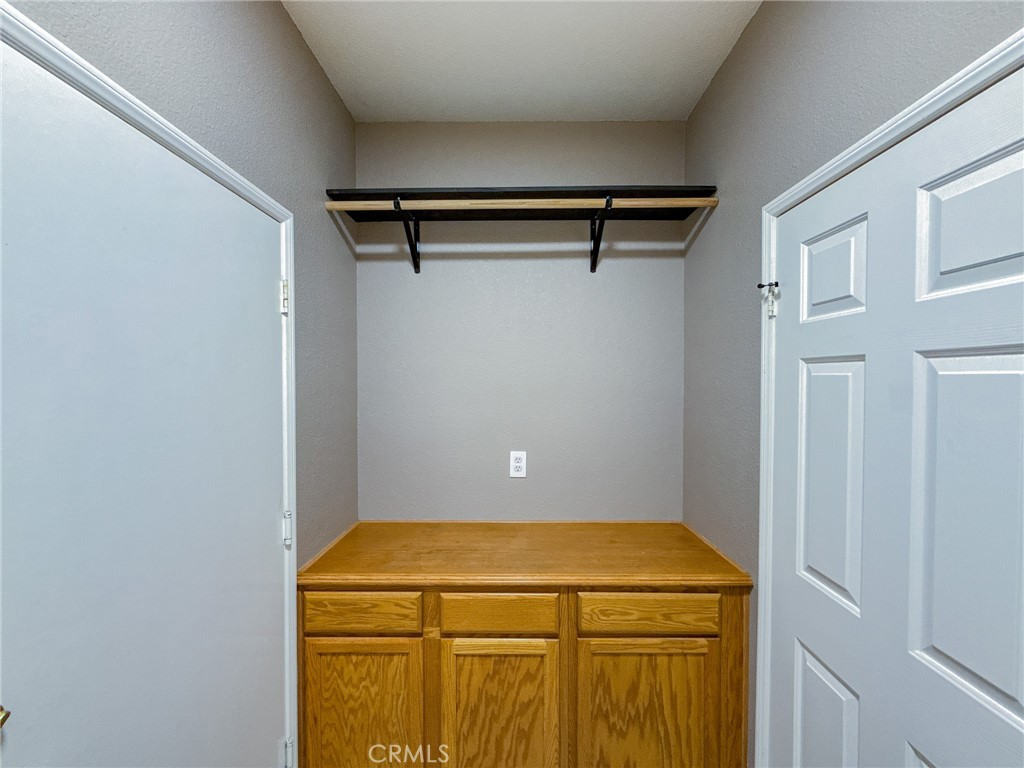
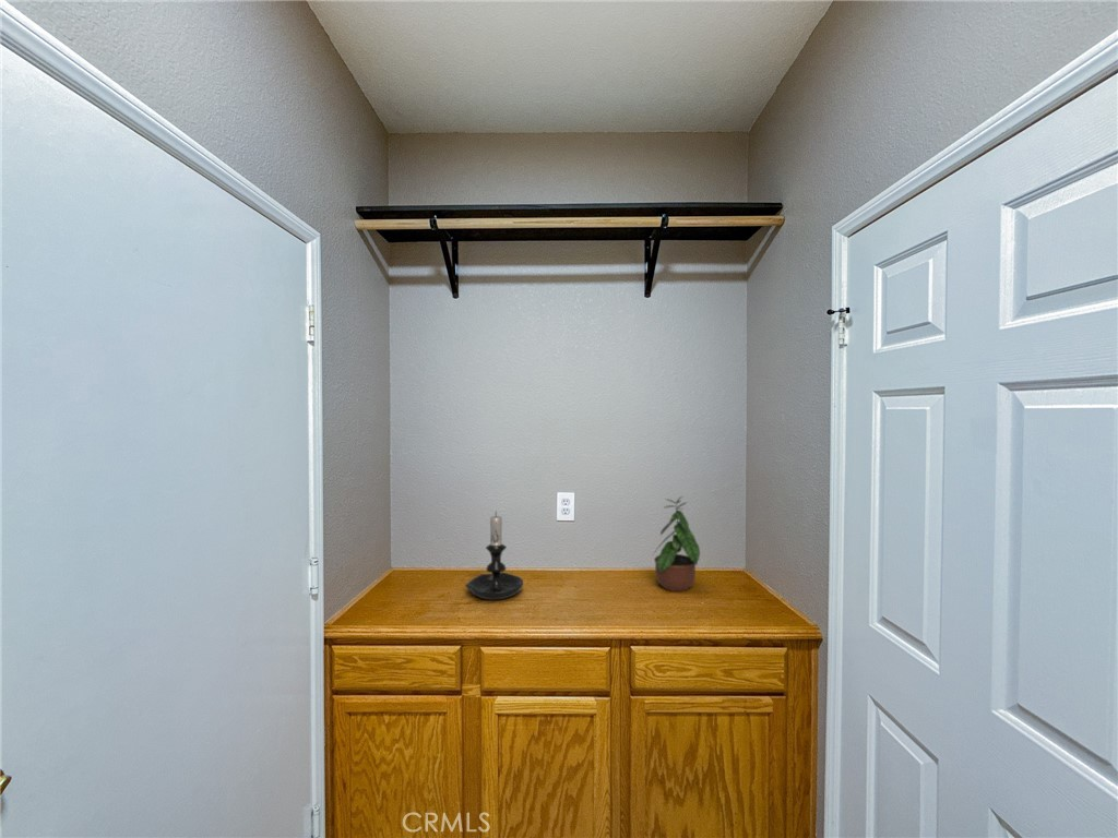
+ potted plant [652,495,701,592]
+ candle holder [464,511,524,600]
